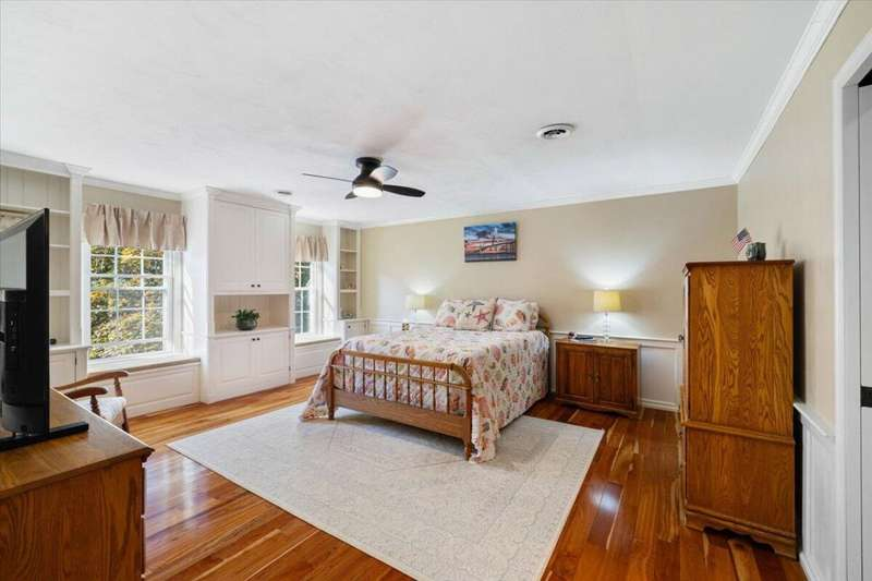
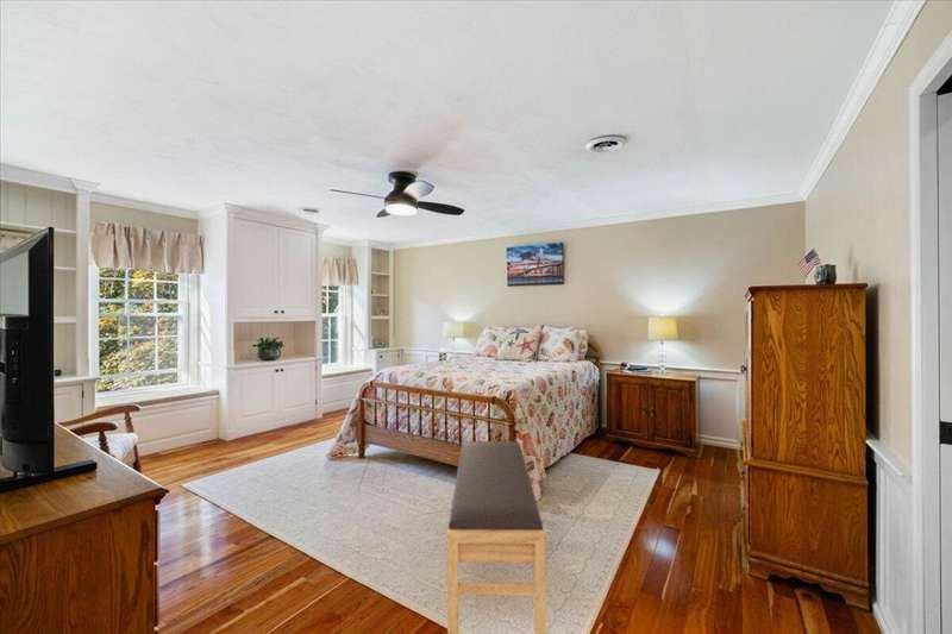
+ bench [446,440,547,634]
